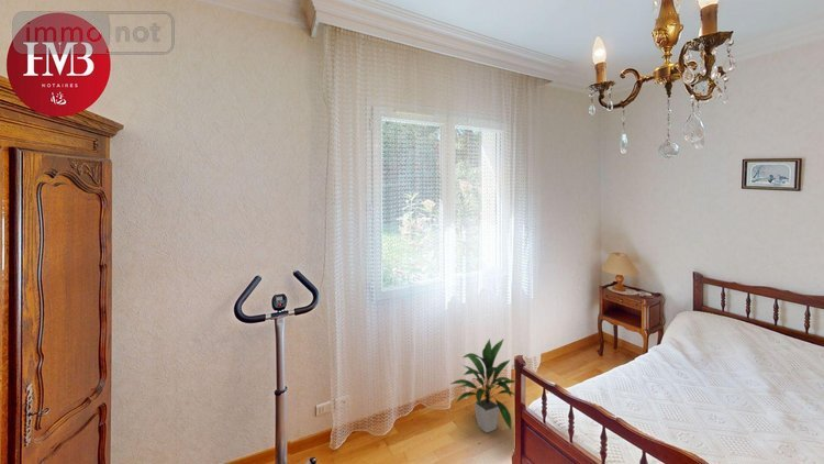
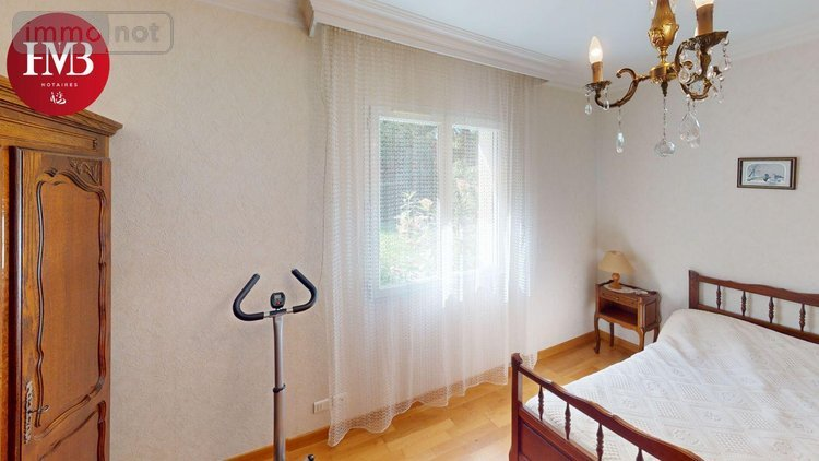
- indoor plant [450,338,516,433]
